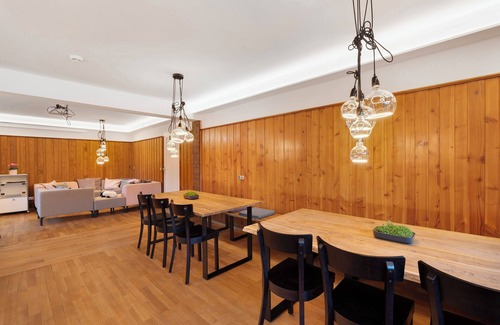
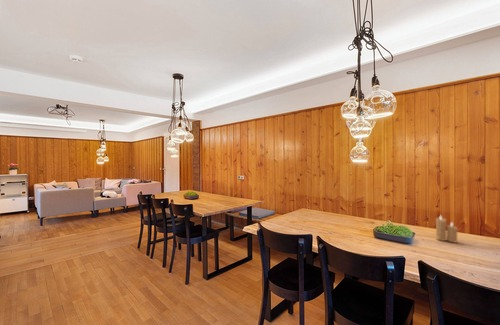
+ candle [435,215,459,243]
